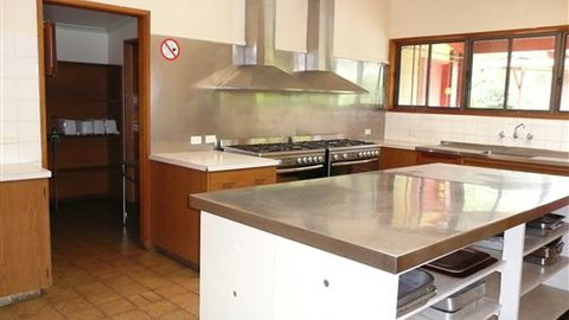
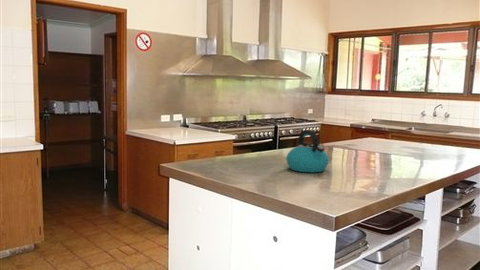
+ kettle [285,129,330,173]
